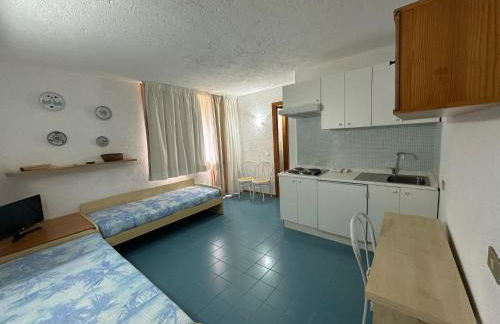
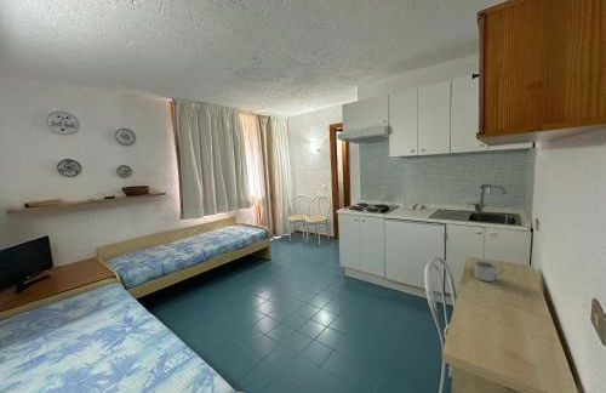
+ mug [473,260,505,283]
